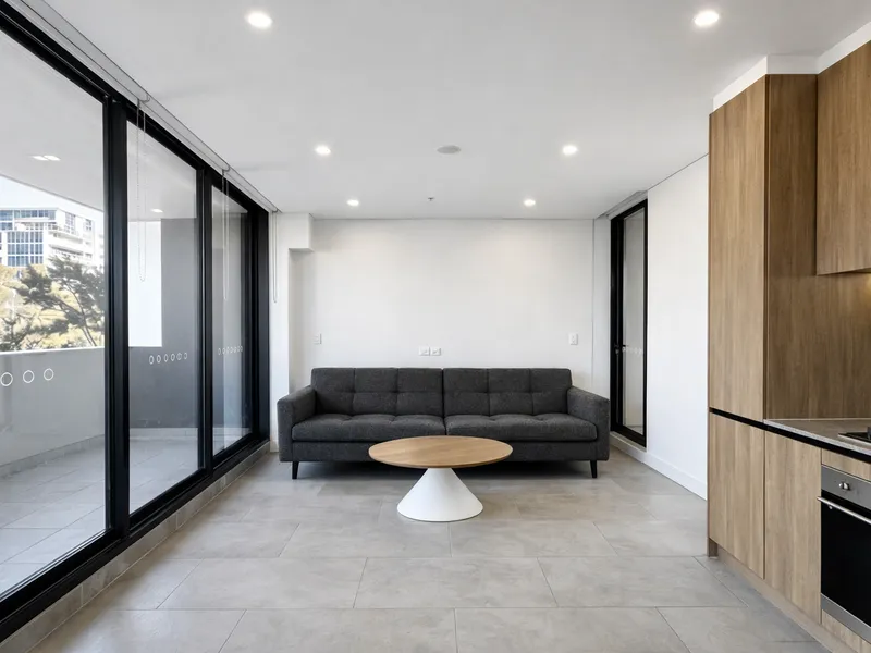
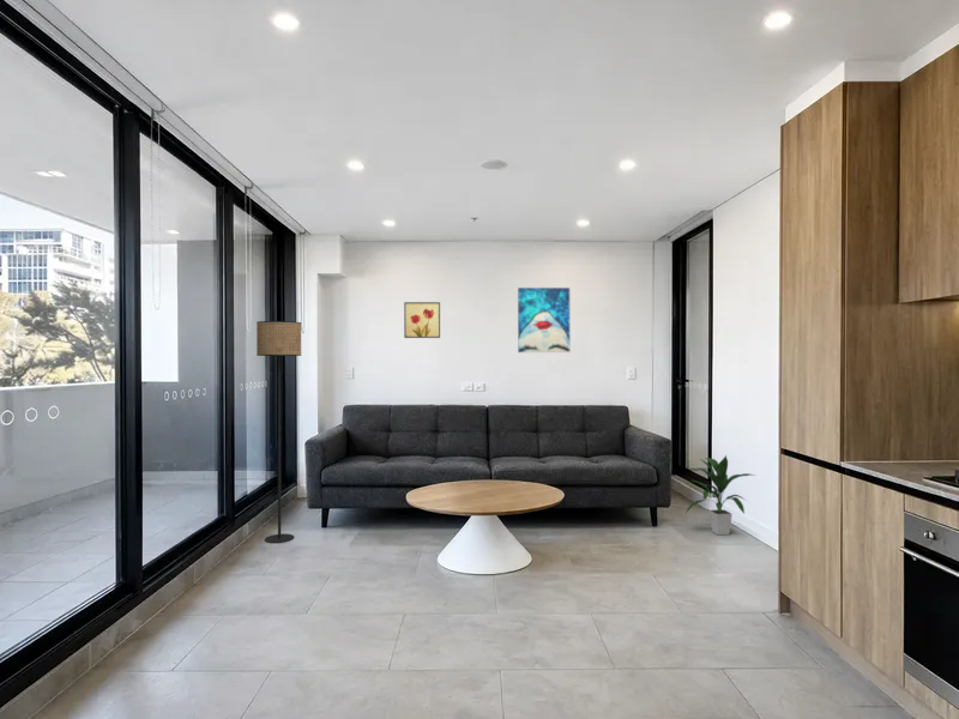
+ wall art [403,301,441,339]
+ floor lamp [255,320,302,544]
+ indoor plant [684,454,758,536]
+ wall art [517,286,571,354]
